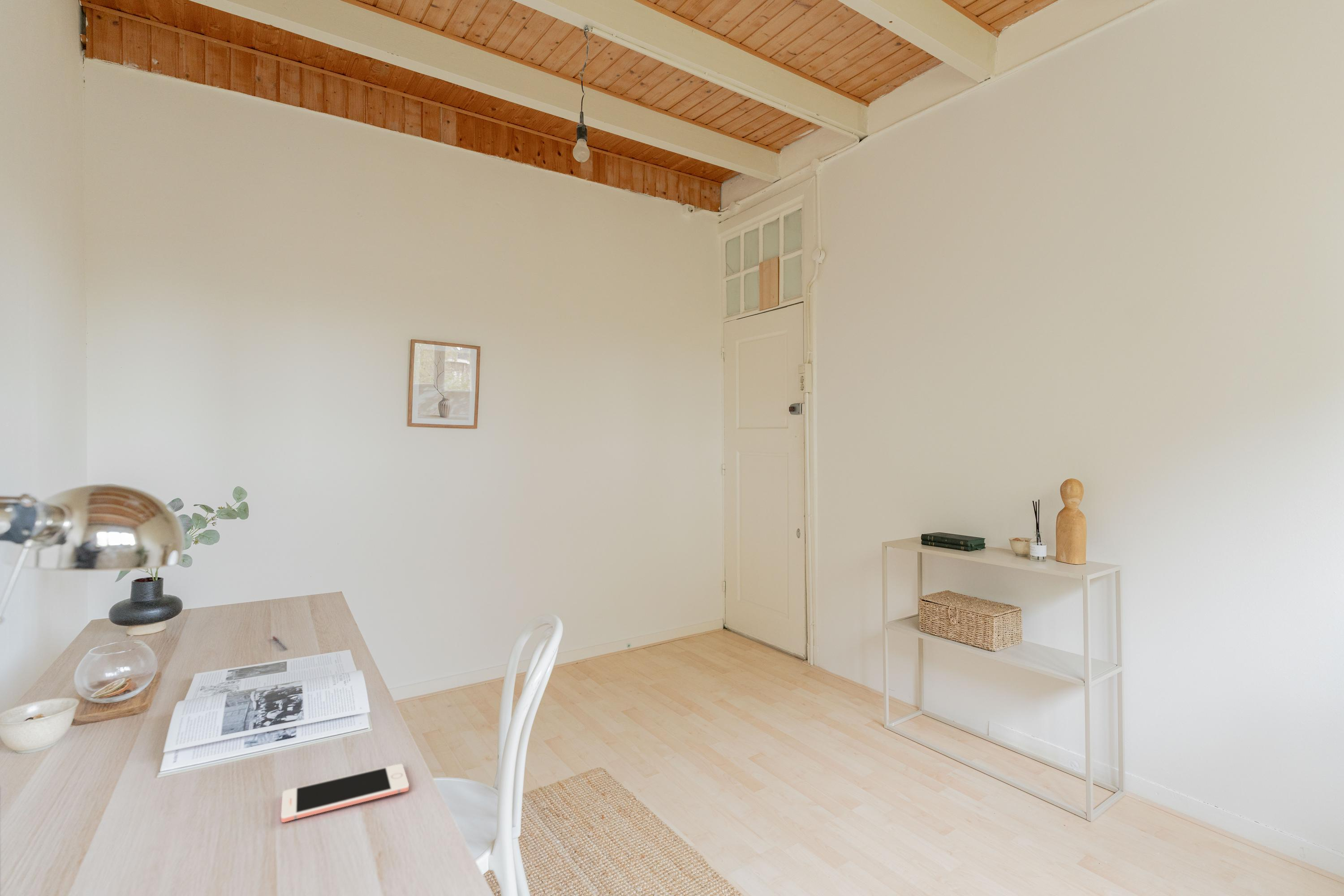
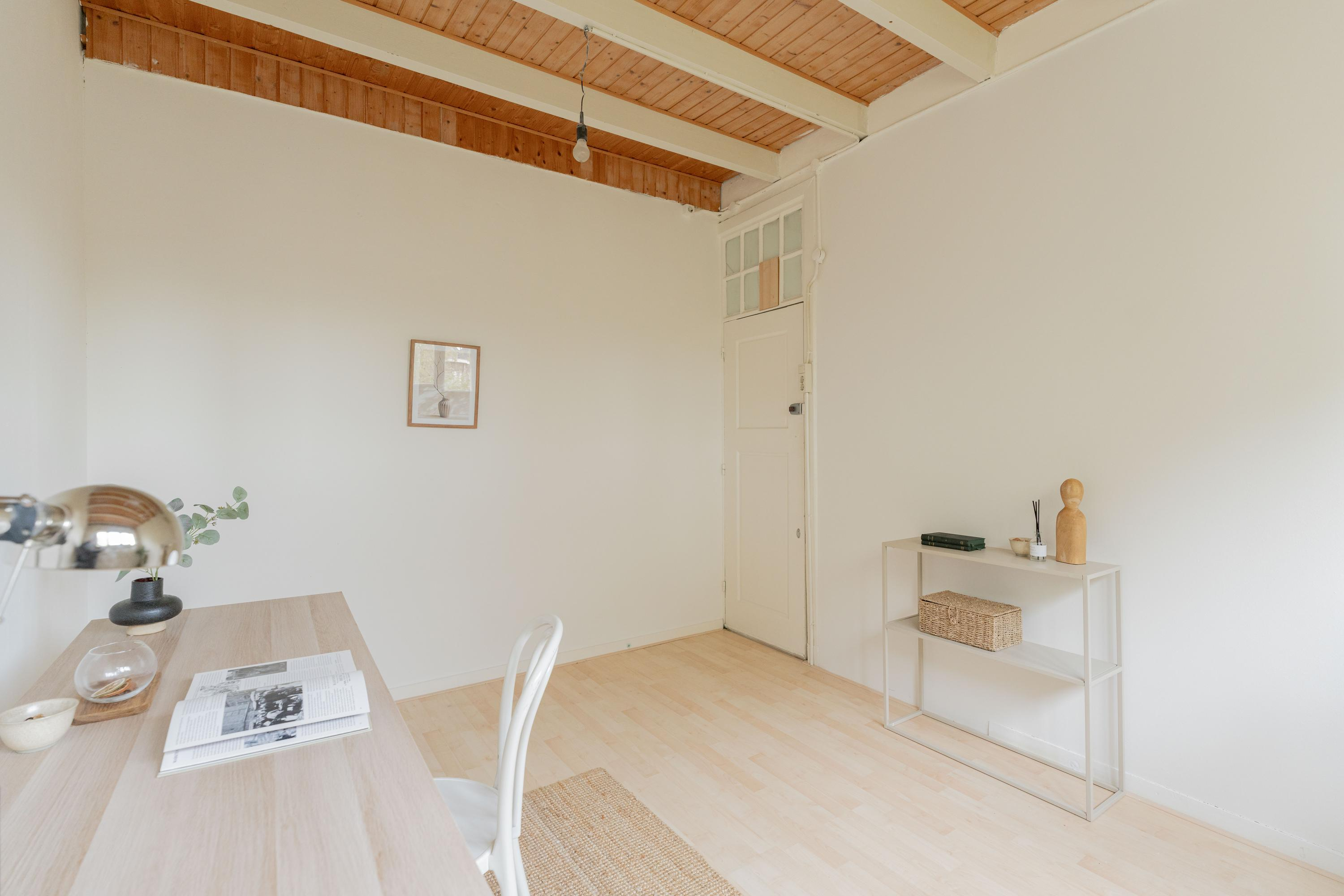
- cell phone [280,763,409,823]
- pen [271,636,287,650]
